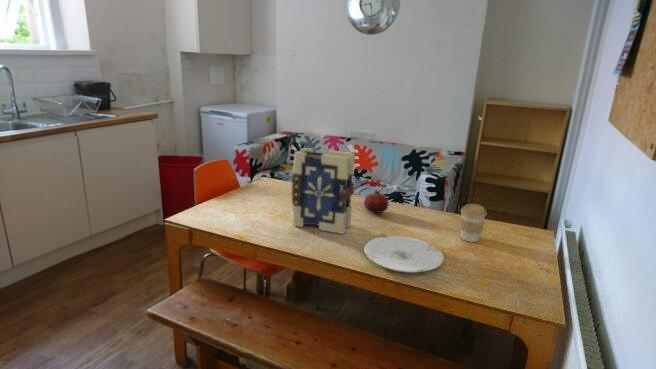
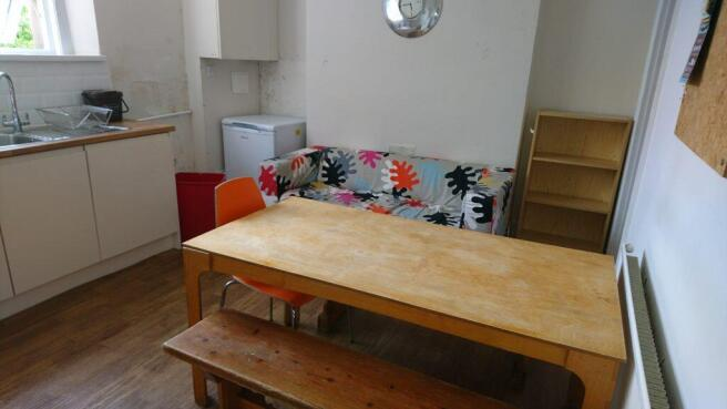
- plate [363,235,445,274]
- coffee cup [459,203,488,243]
- fruit [363,189,390,214]
- book [291,147,356,235]
